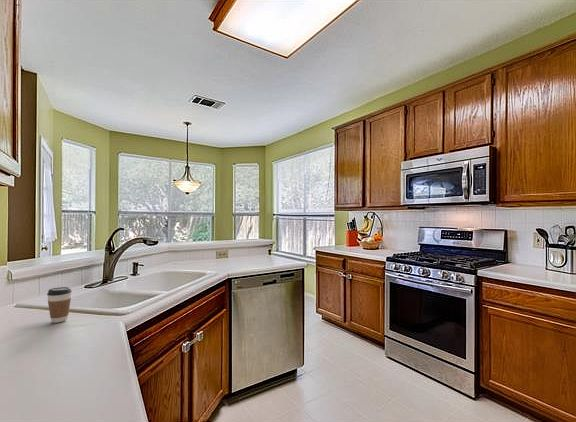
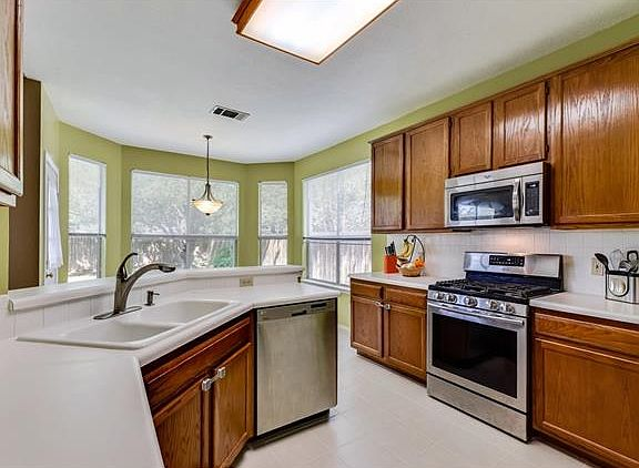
- coffee cup [46,286,73,324]
